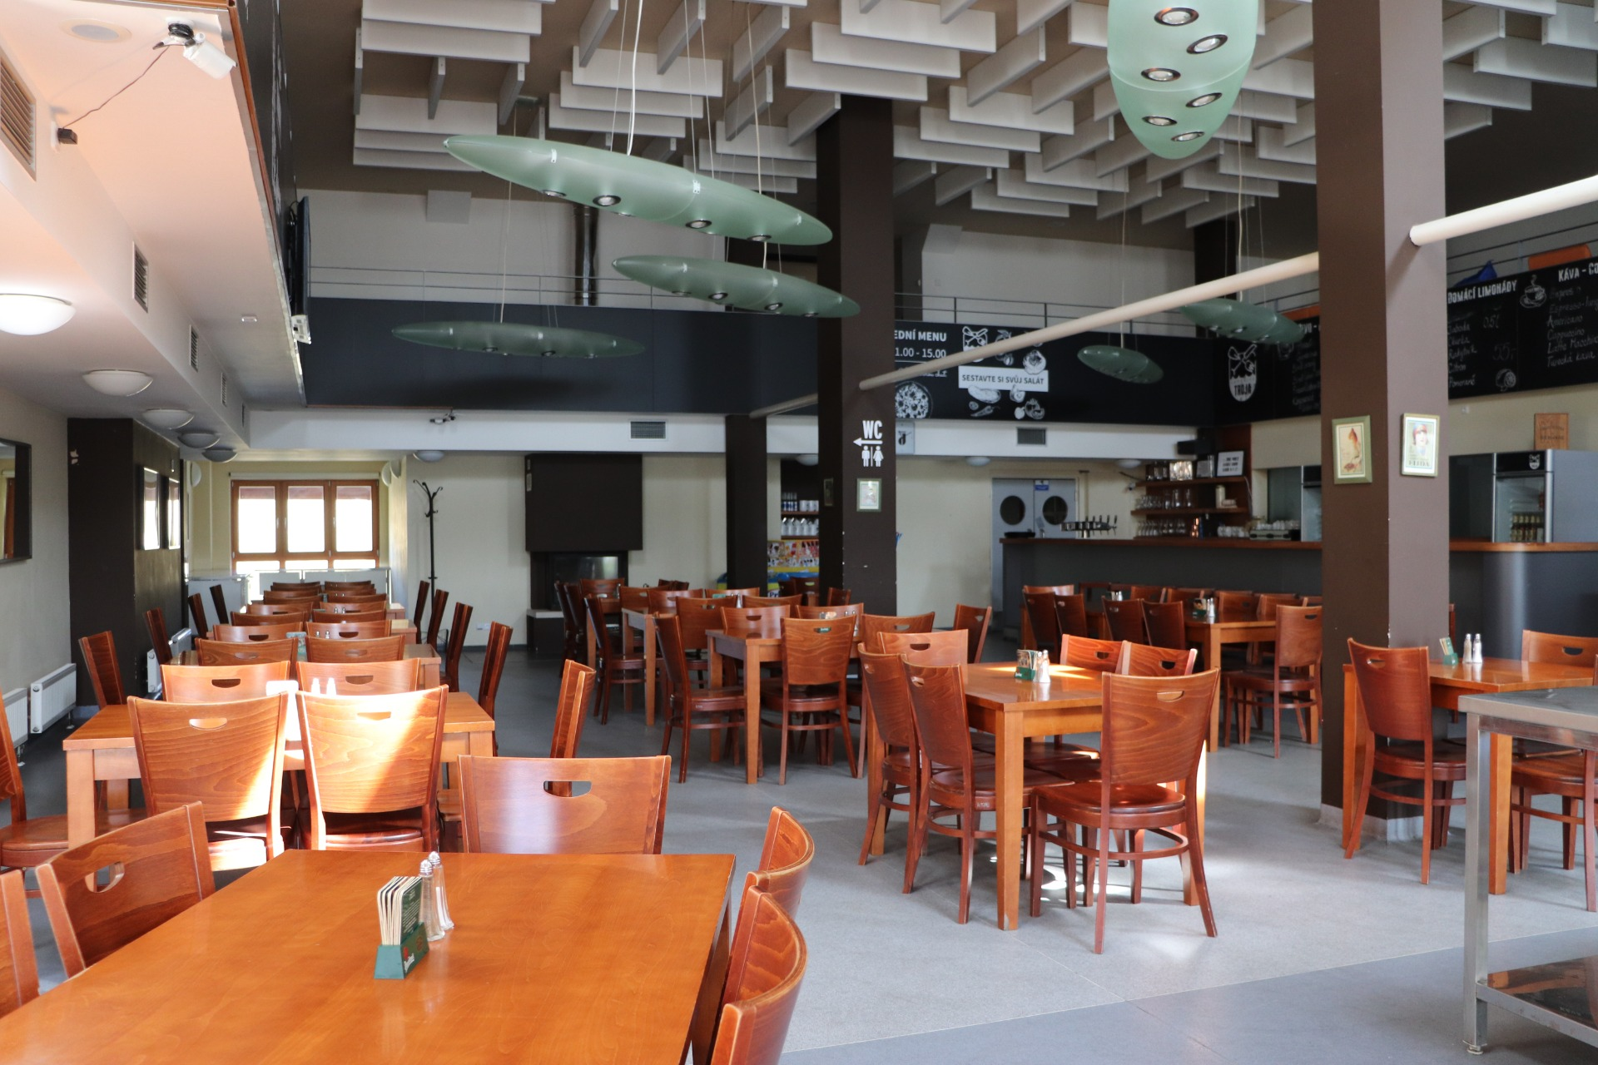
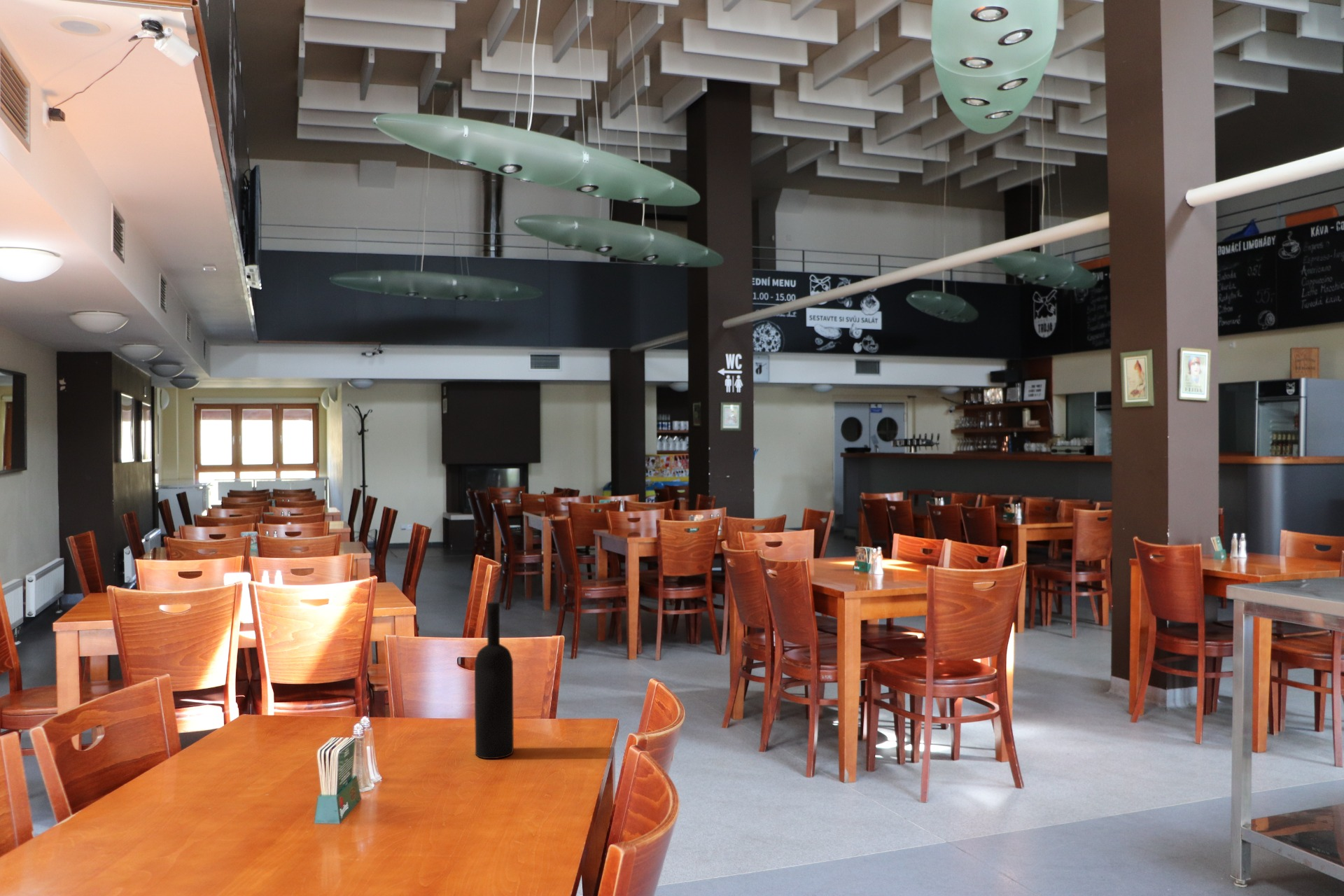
+ wine bottle [474,601,514,759]
